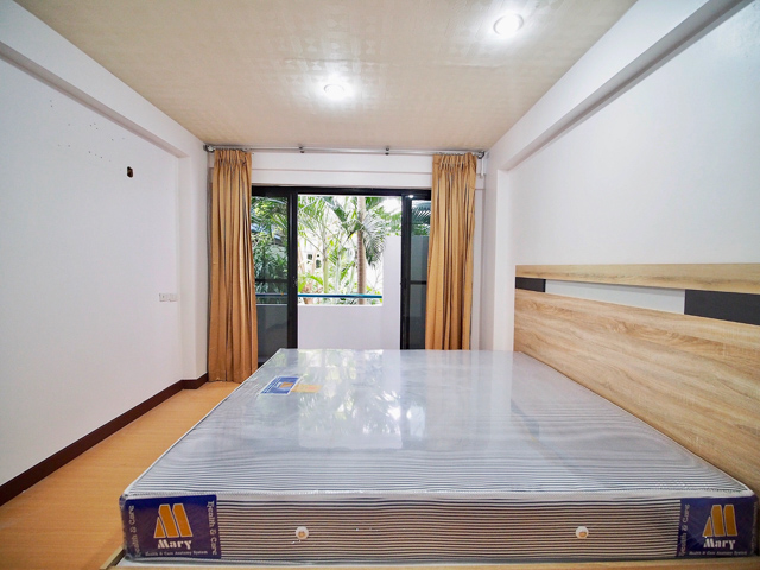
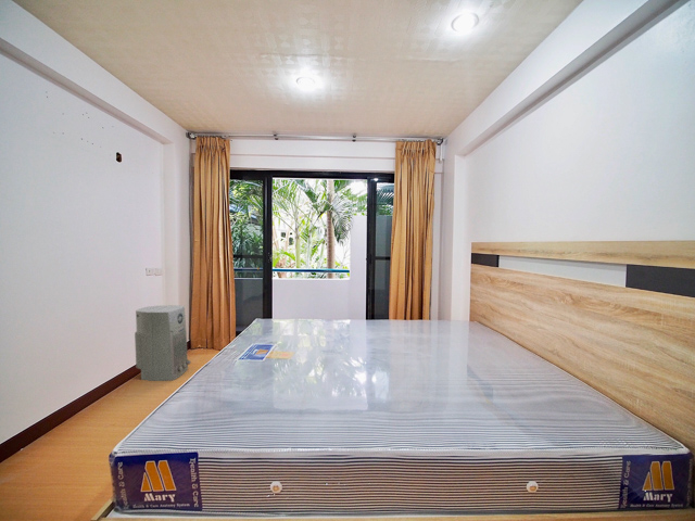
+ air purifier [134,304,192,382]
